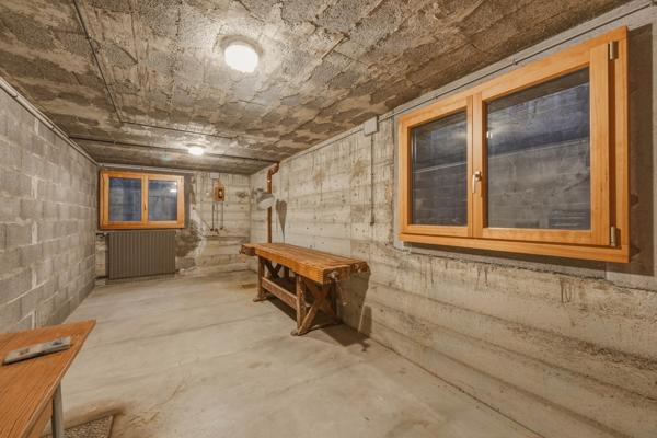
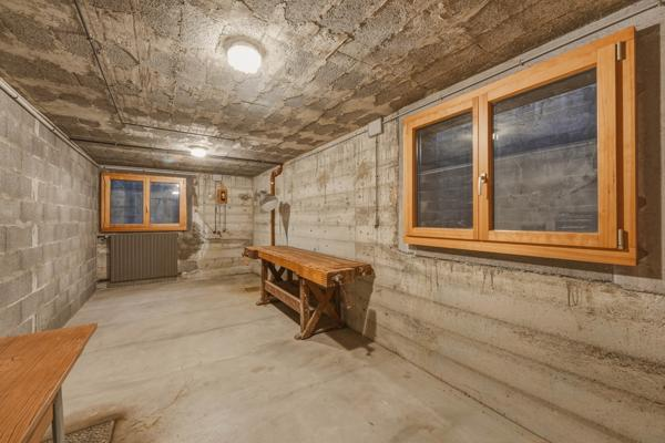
- paperback book [3,335,74,365]
